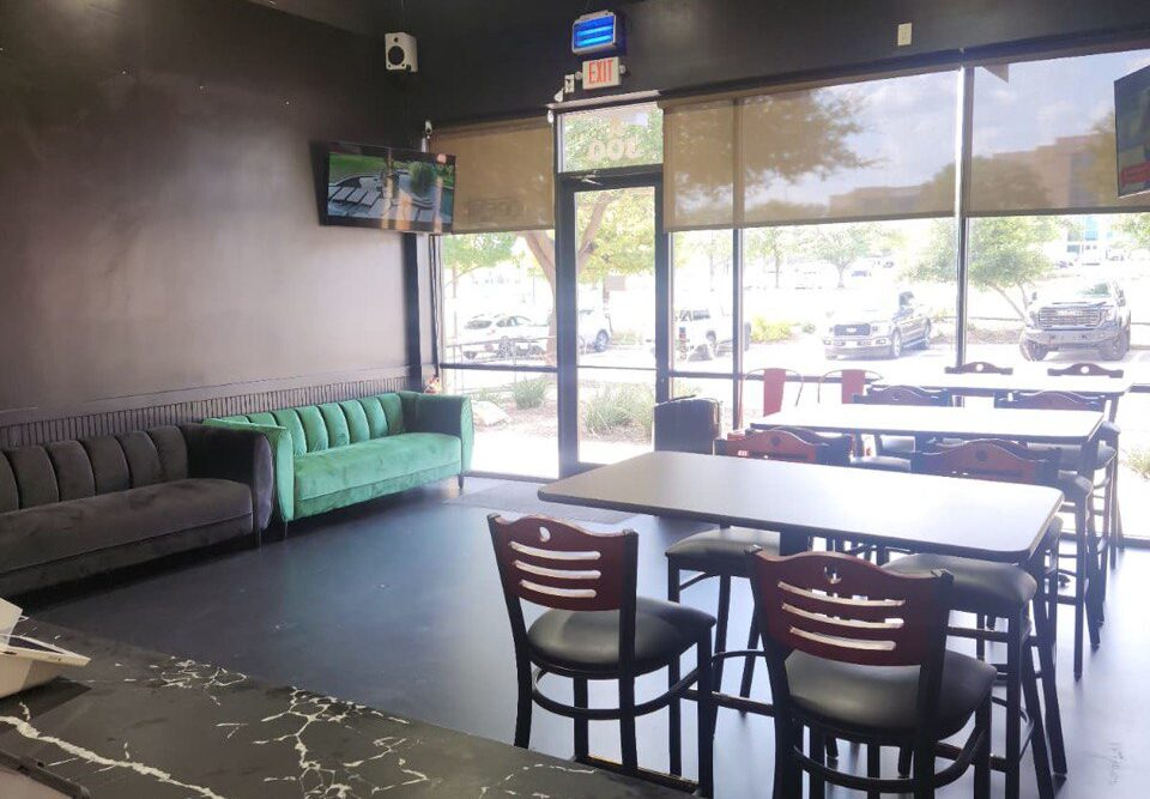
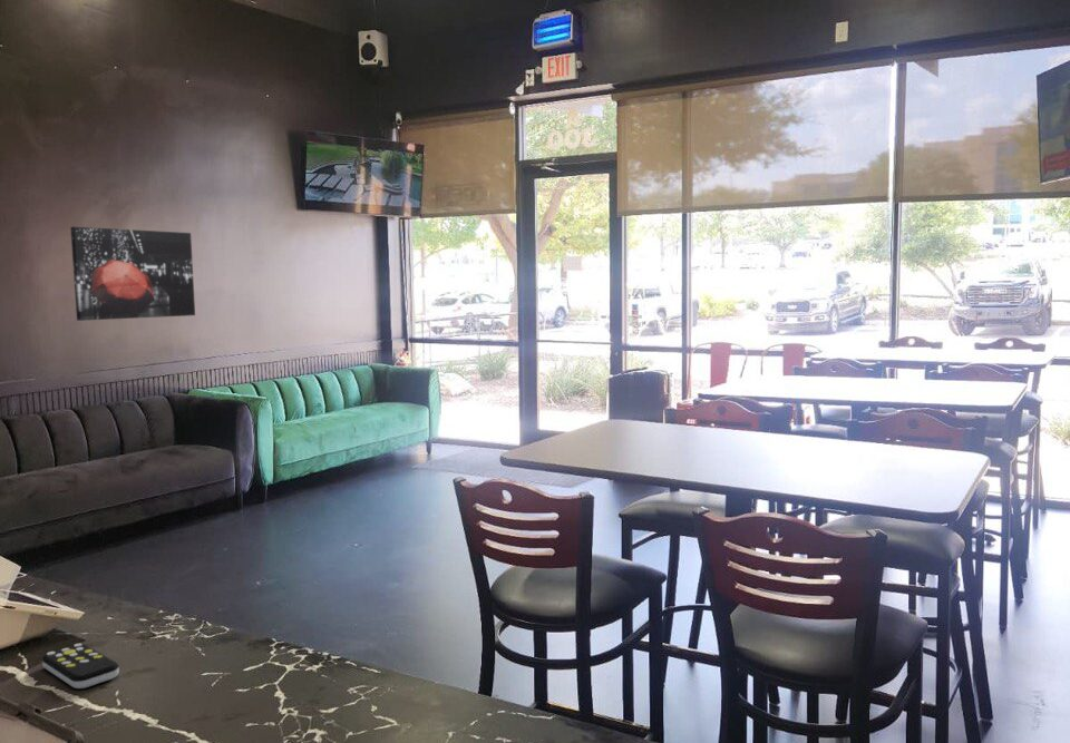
+ wall art [69,226,196,322]
+ remote control [41,643,120,690]
